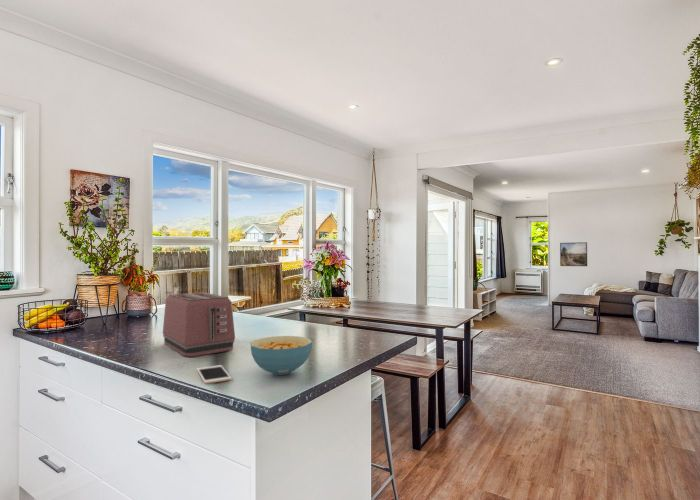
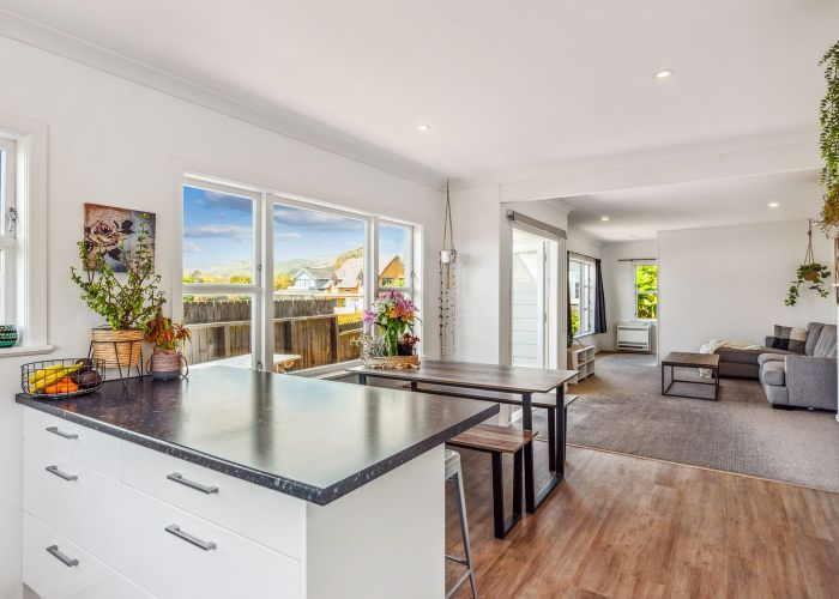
- toaster [162,292,236,358]
- cereal bowl [249,335,313,376]
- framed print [559,241,588,267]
- cell phone [196,364,232,385]
